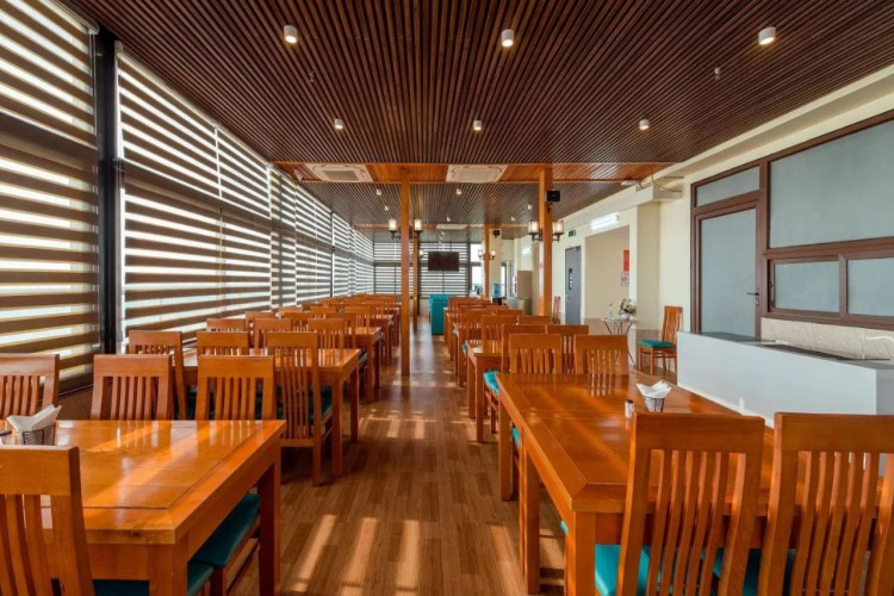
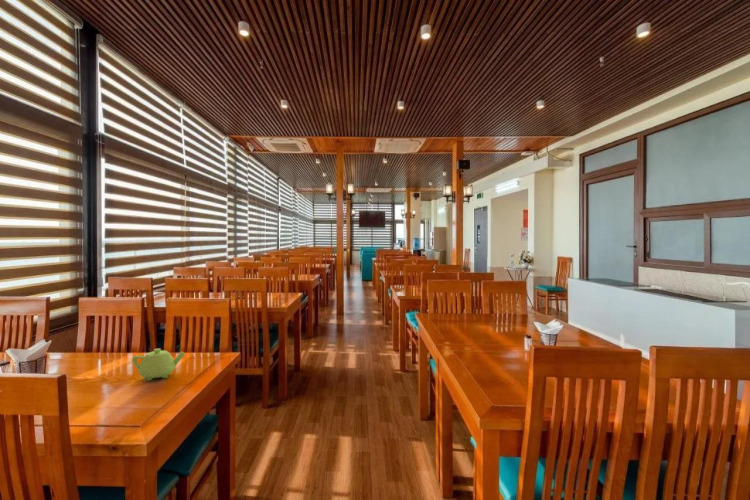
+ teapot [131,348,186,382]
